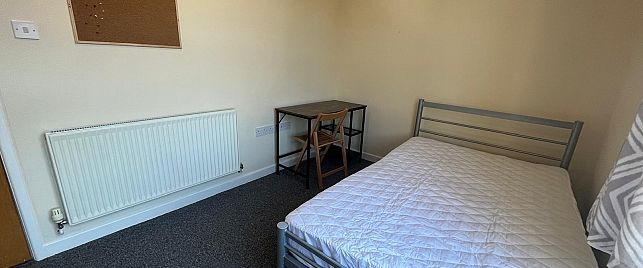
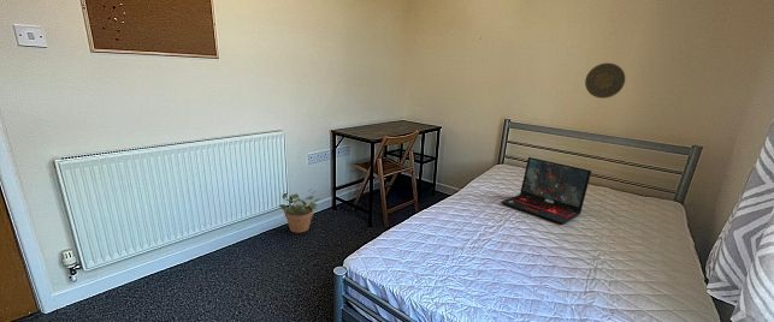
+ potted plant [278,187,323,234]
+ laptop [500,156,592,225]
+ decorative plate [584,61,627,100]
